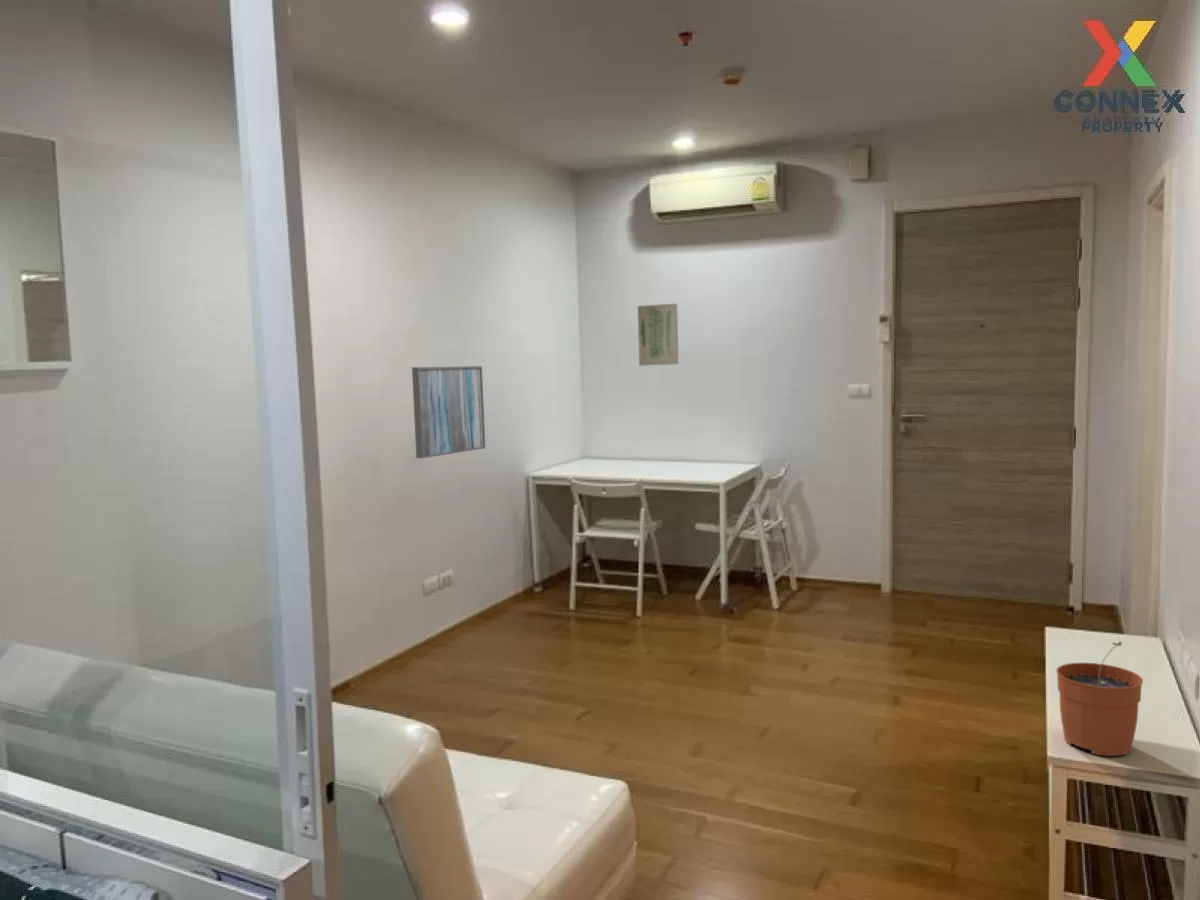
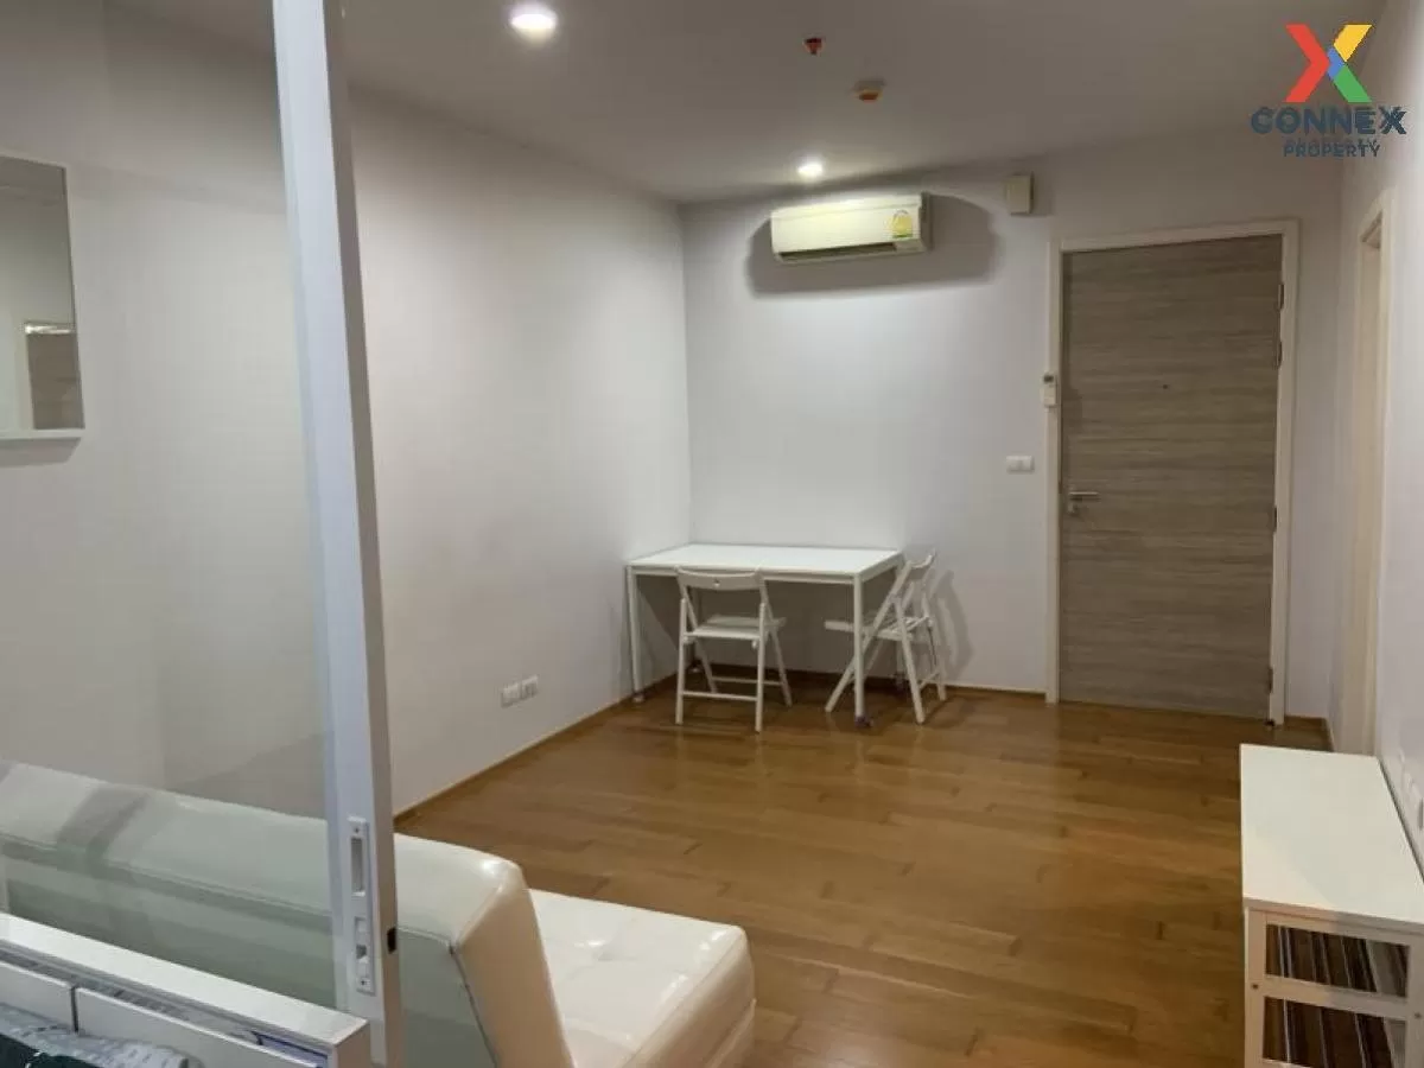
- wall art [637,303,680,367]
- wall art [411,365,486,459]
- plant pot [1055,640,1144,757]
